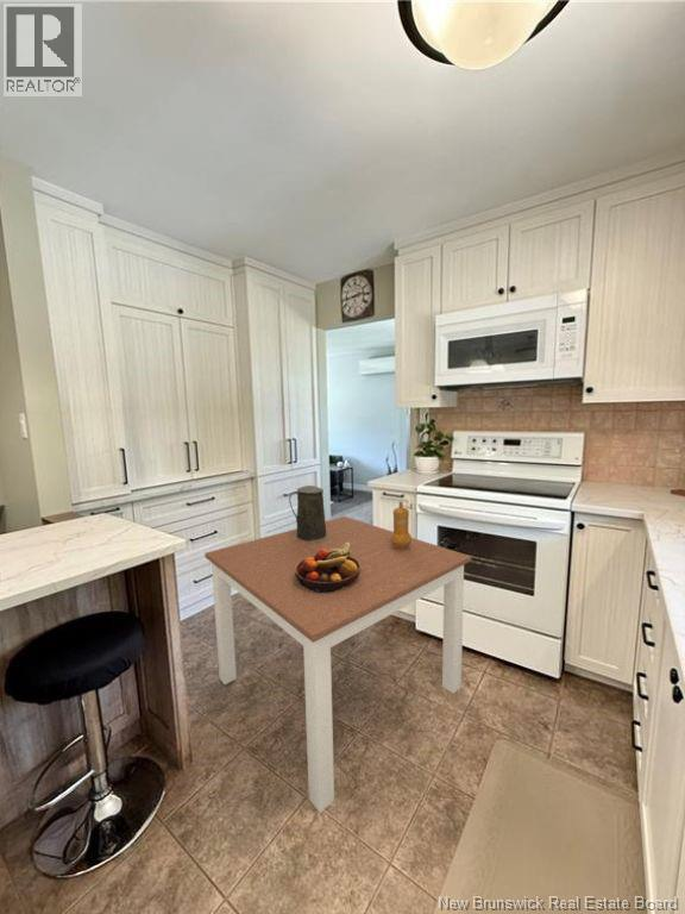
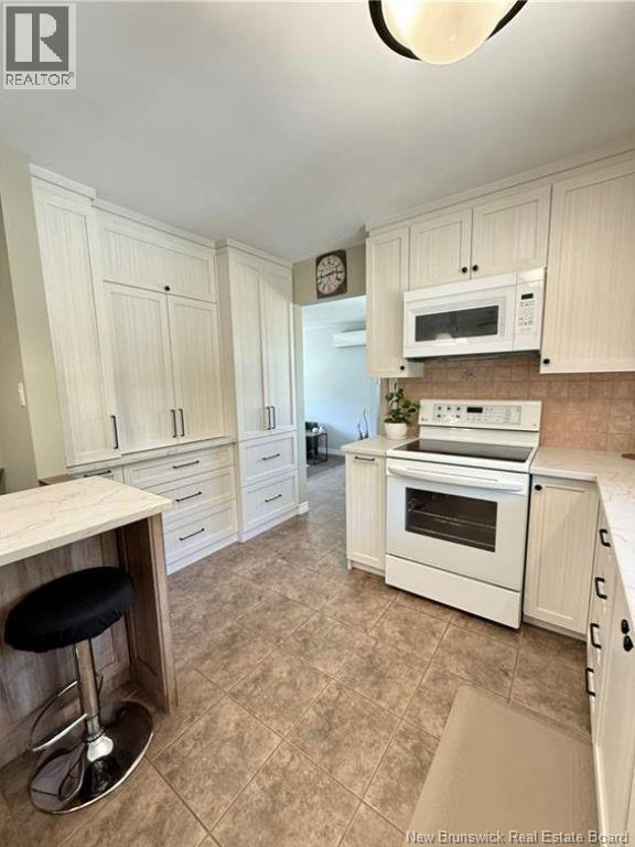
- fruit bowl [295,543,360,593]
- dining table [203,515,472,814]
- pepper mill [390,500,414,550]
- pitcher [288,484,327,540]
